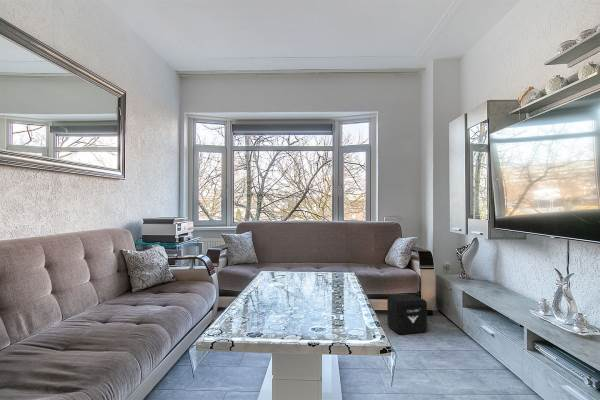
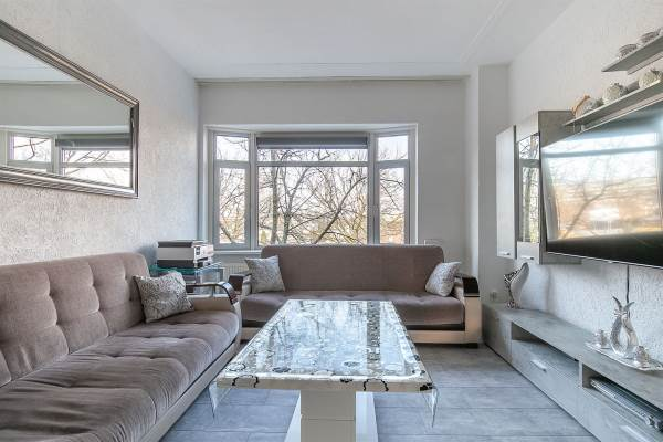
- air purifier [386,293,428,335]
